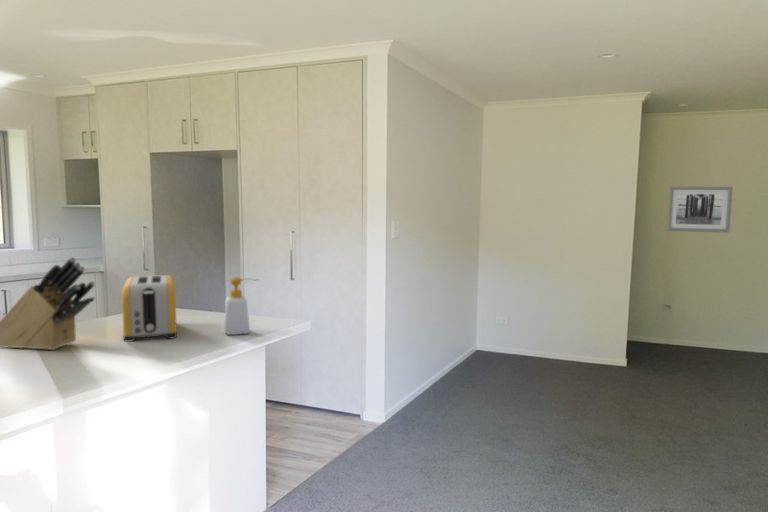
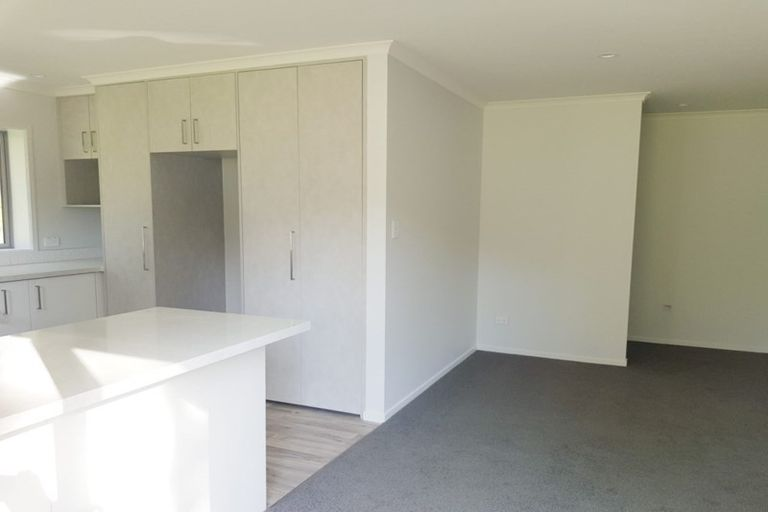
- wall art [666,186,734,234]
- toaster [121,274,178,343]
- soap bottle [223,276,260,336]
- knife block [0,256,96,351]
